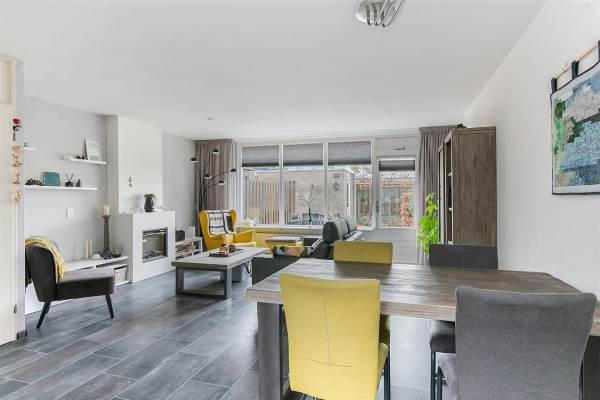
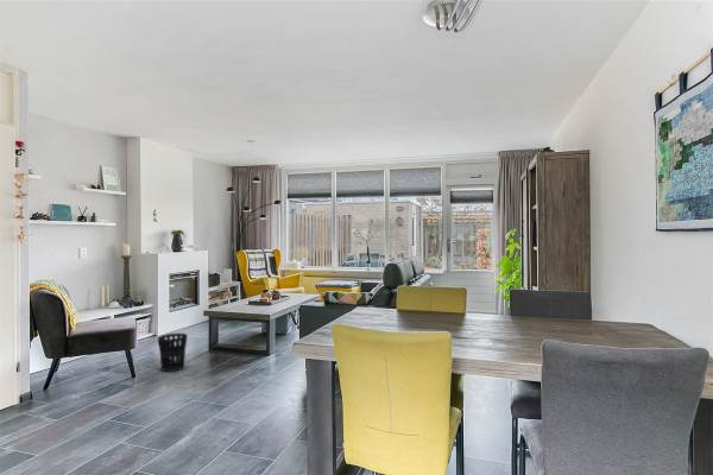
+ wastebasket [157,332,189,373]
